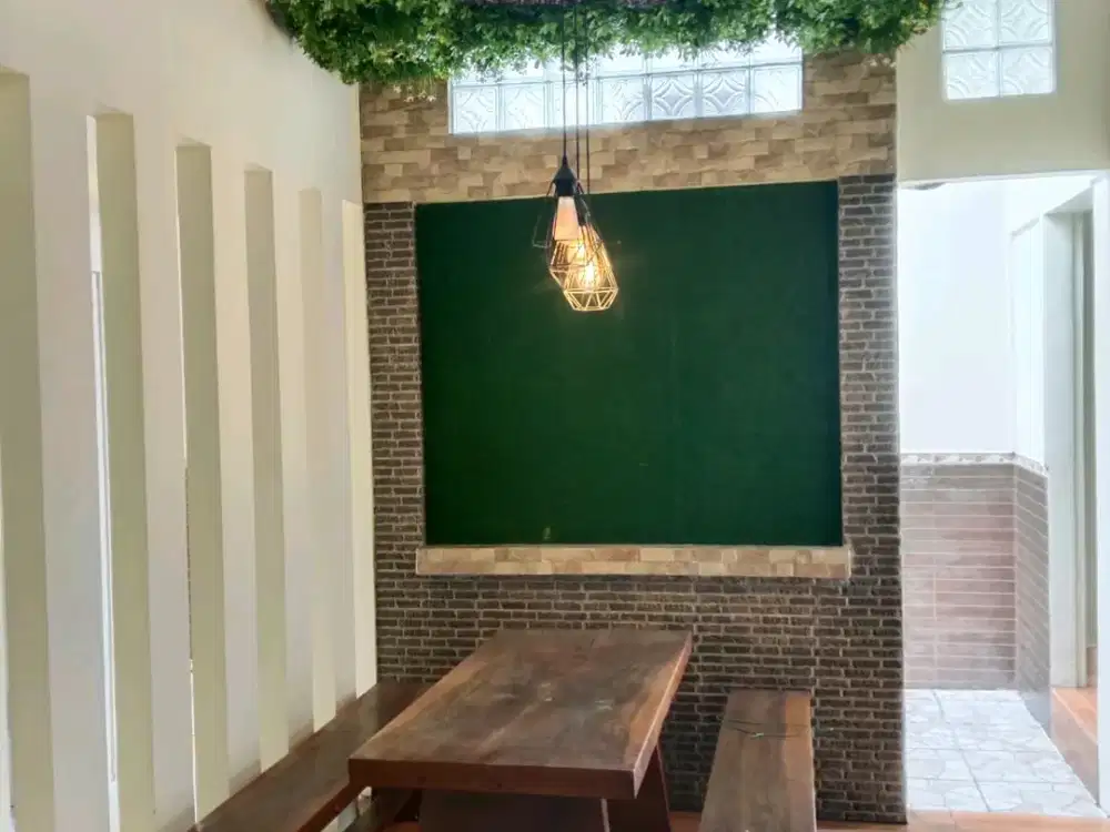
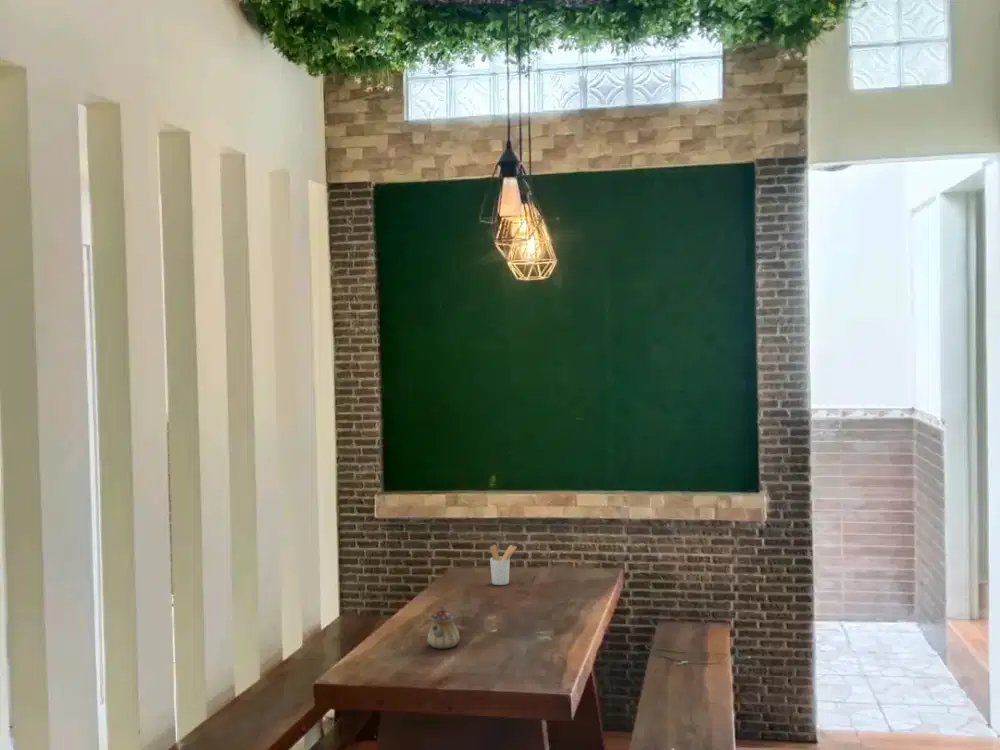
+ utensil holder [489,544,518,586]
+ teapot [427,605,460,649]
